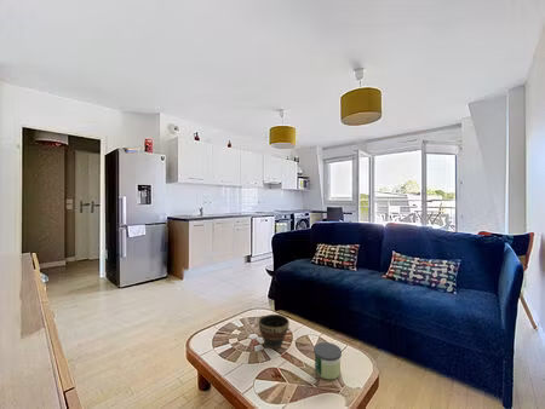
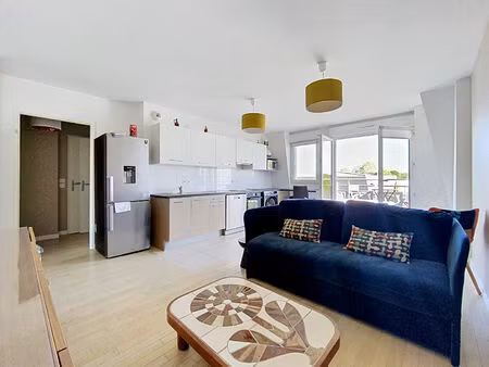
- bowl [257,313,291,350]
- candle [312,341,343,380]
